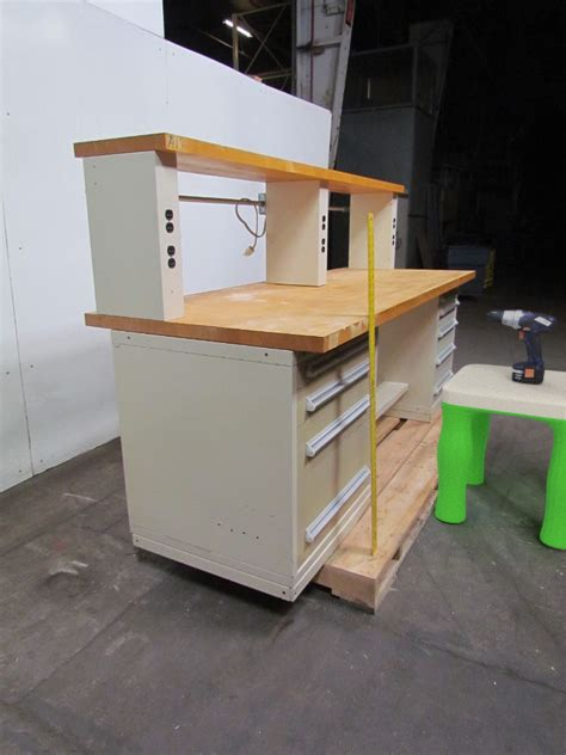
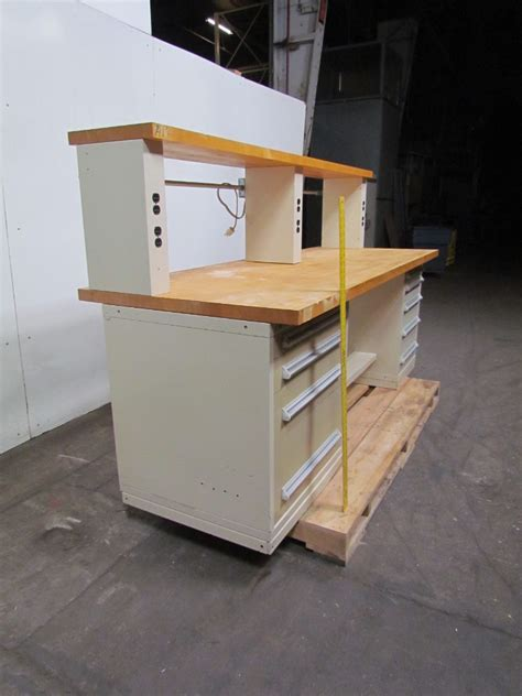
- power drill [486,309,559,385]
- stool [433,363,566,551]
